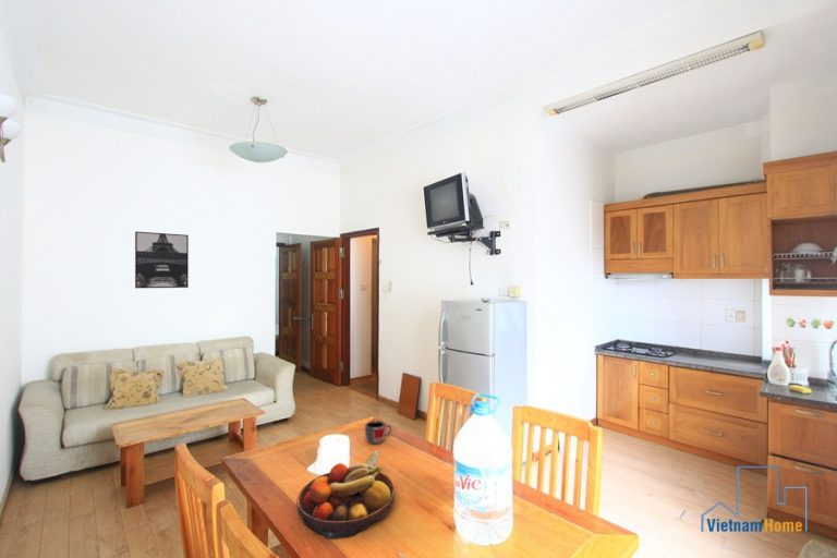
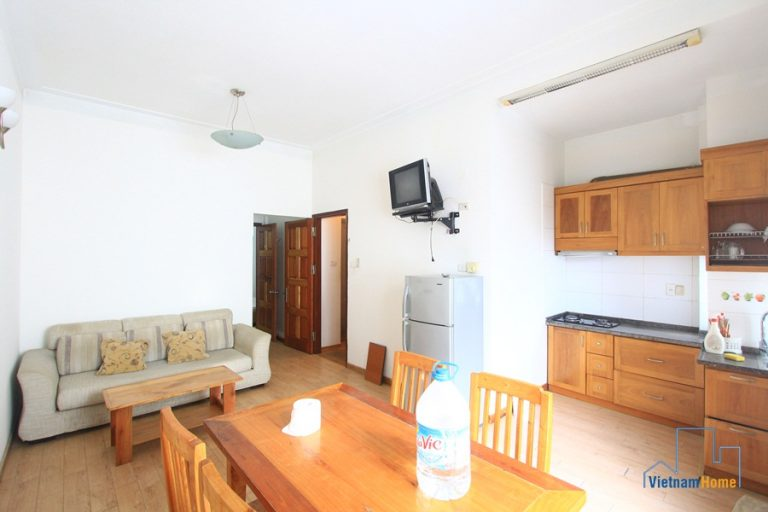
- fruit bowl [295,449,397,539]
- mug [364,420,392,445]
- wall art [134,230,190,289]
